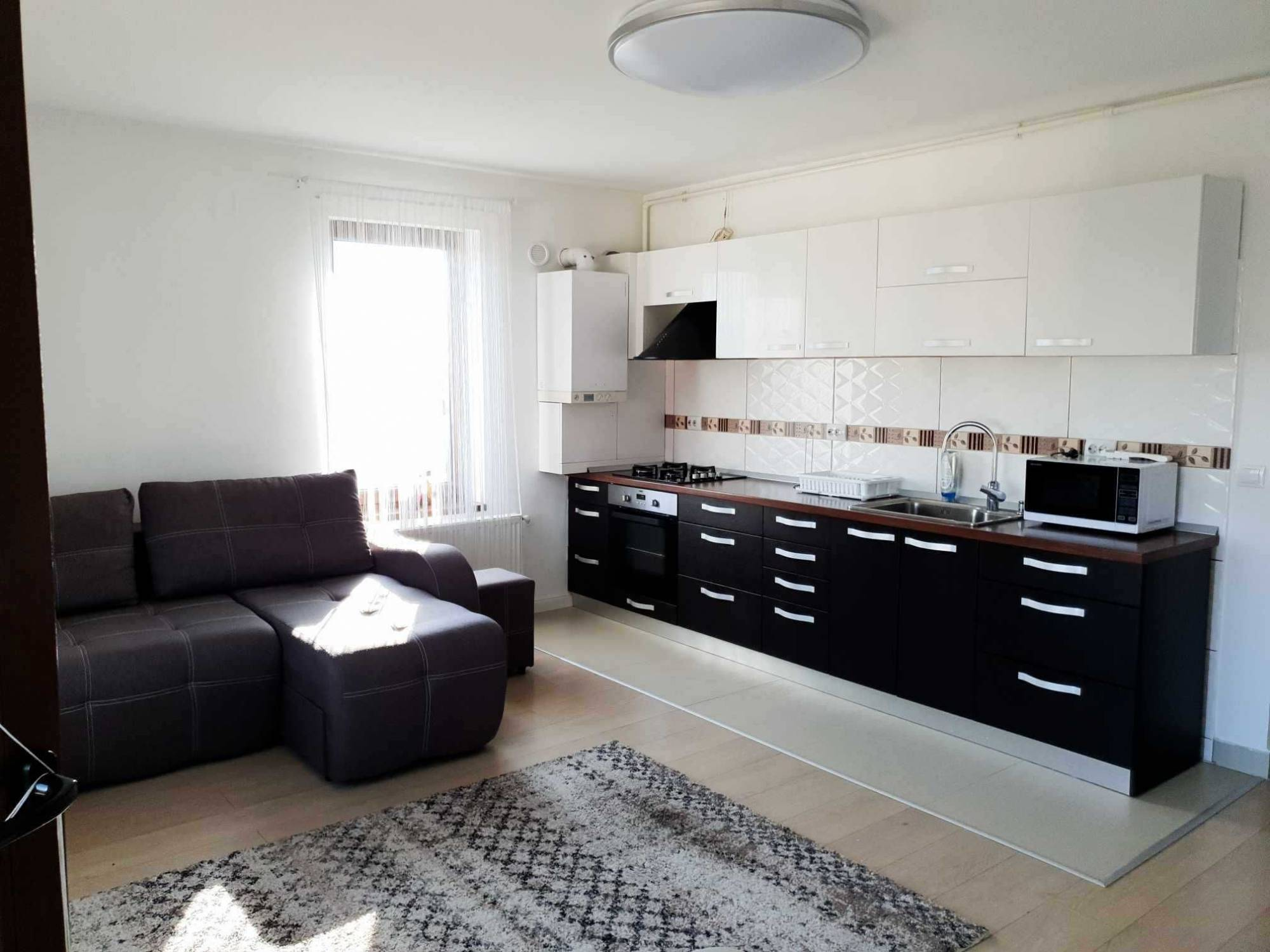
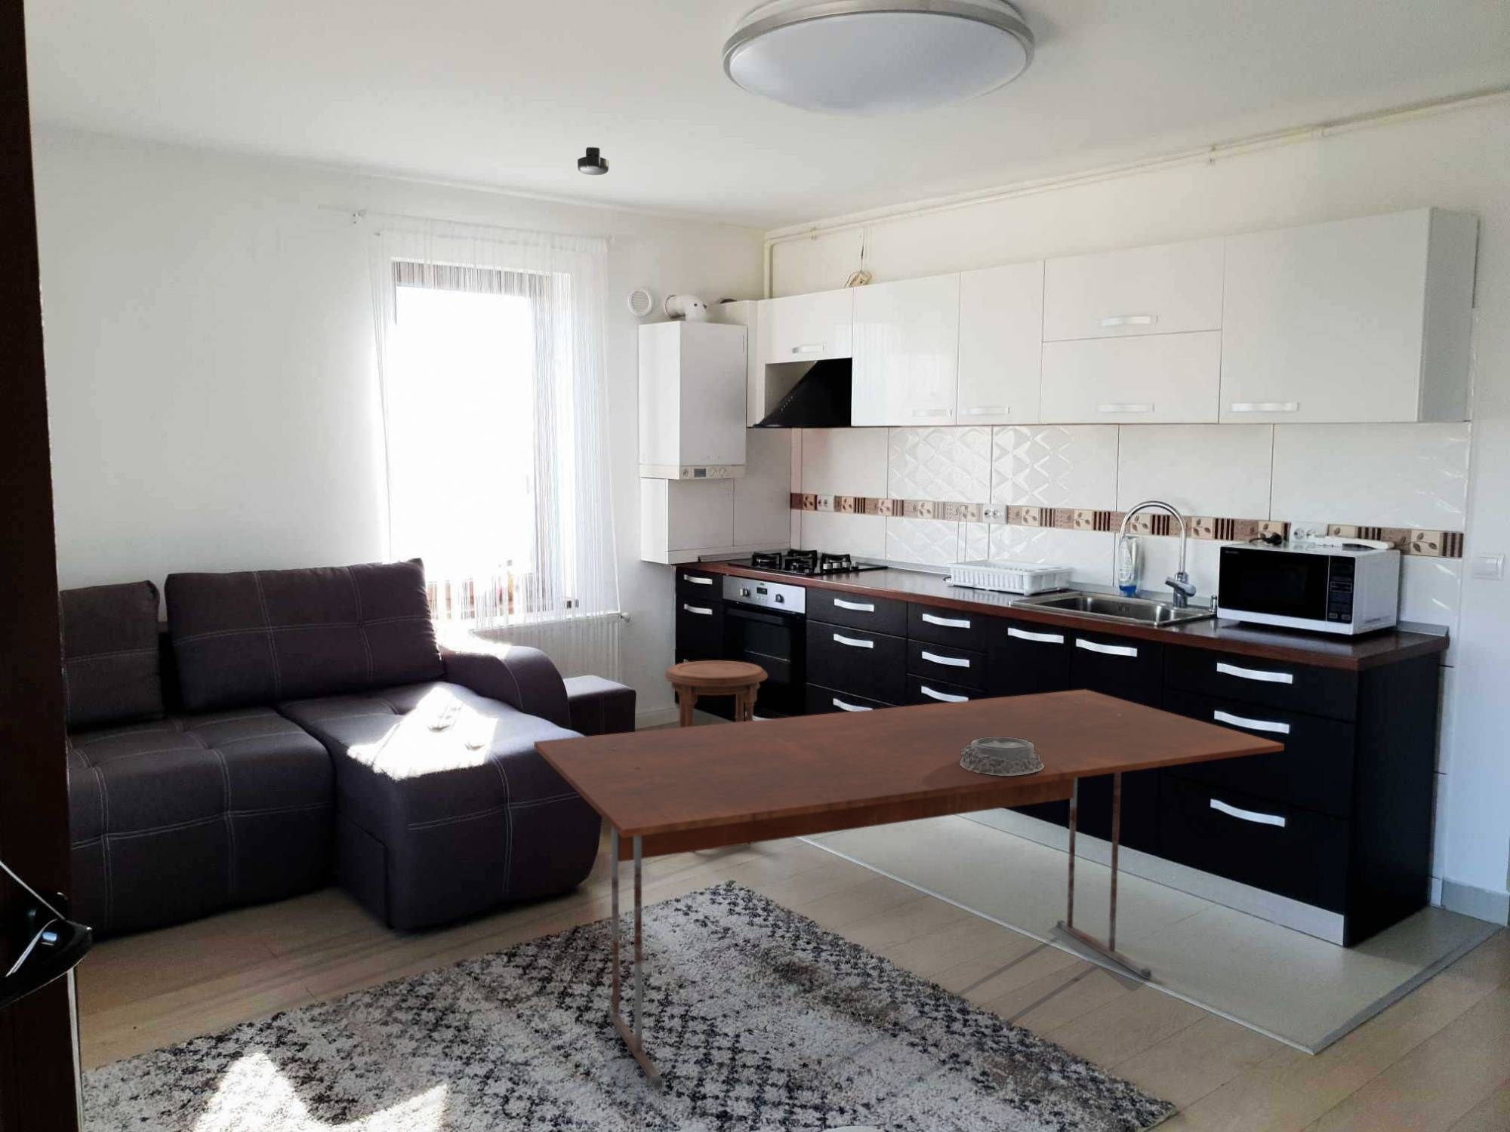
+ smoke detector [577,146,609,176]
+ dining table [533,688,1285,1089]
+ mortar [960,737,1044,775]
+ side table [662,660,768,848]
